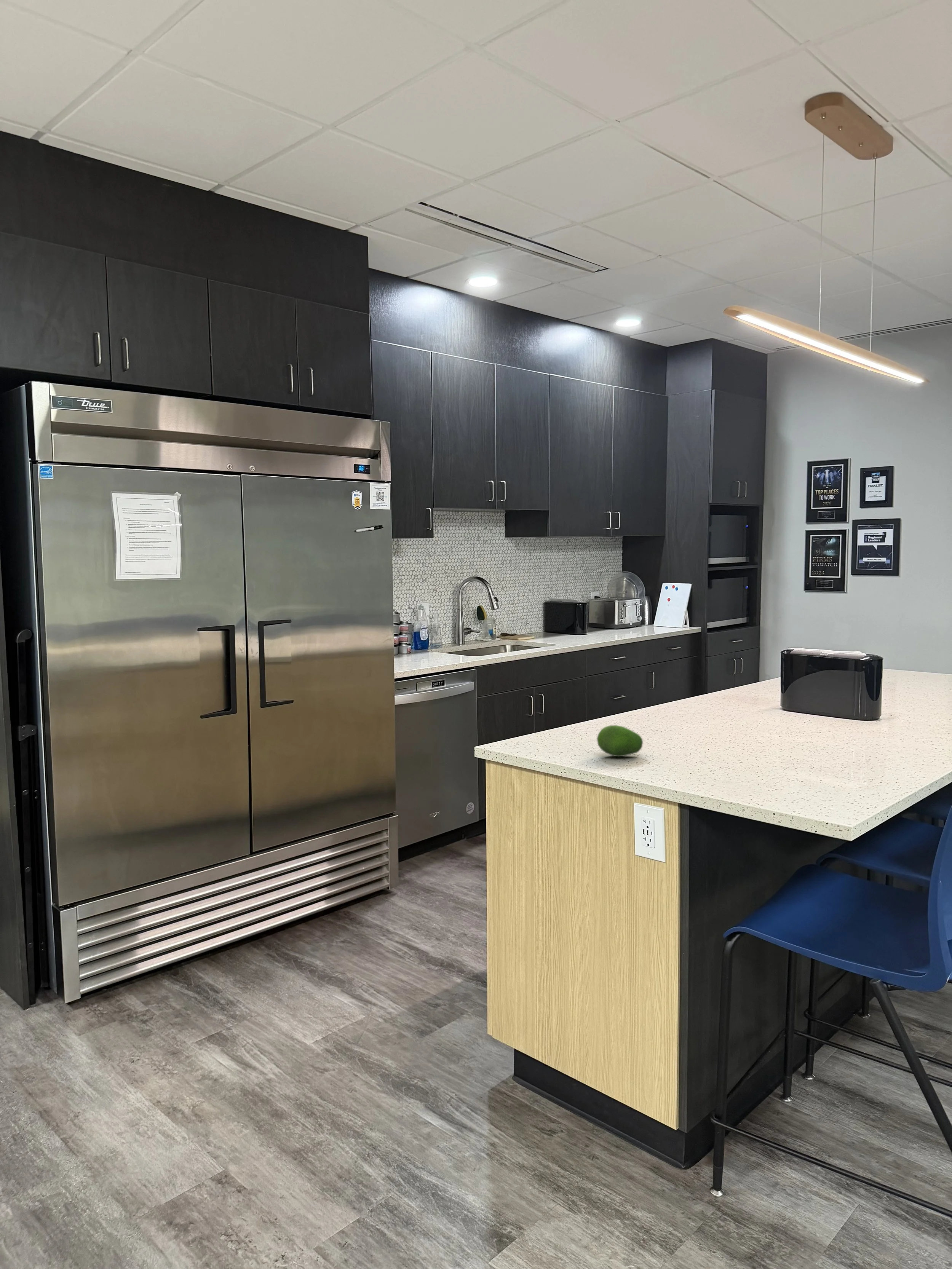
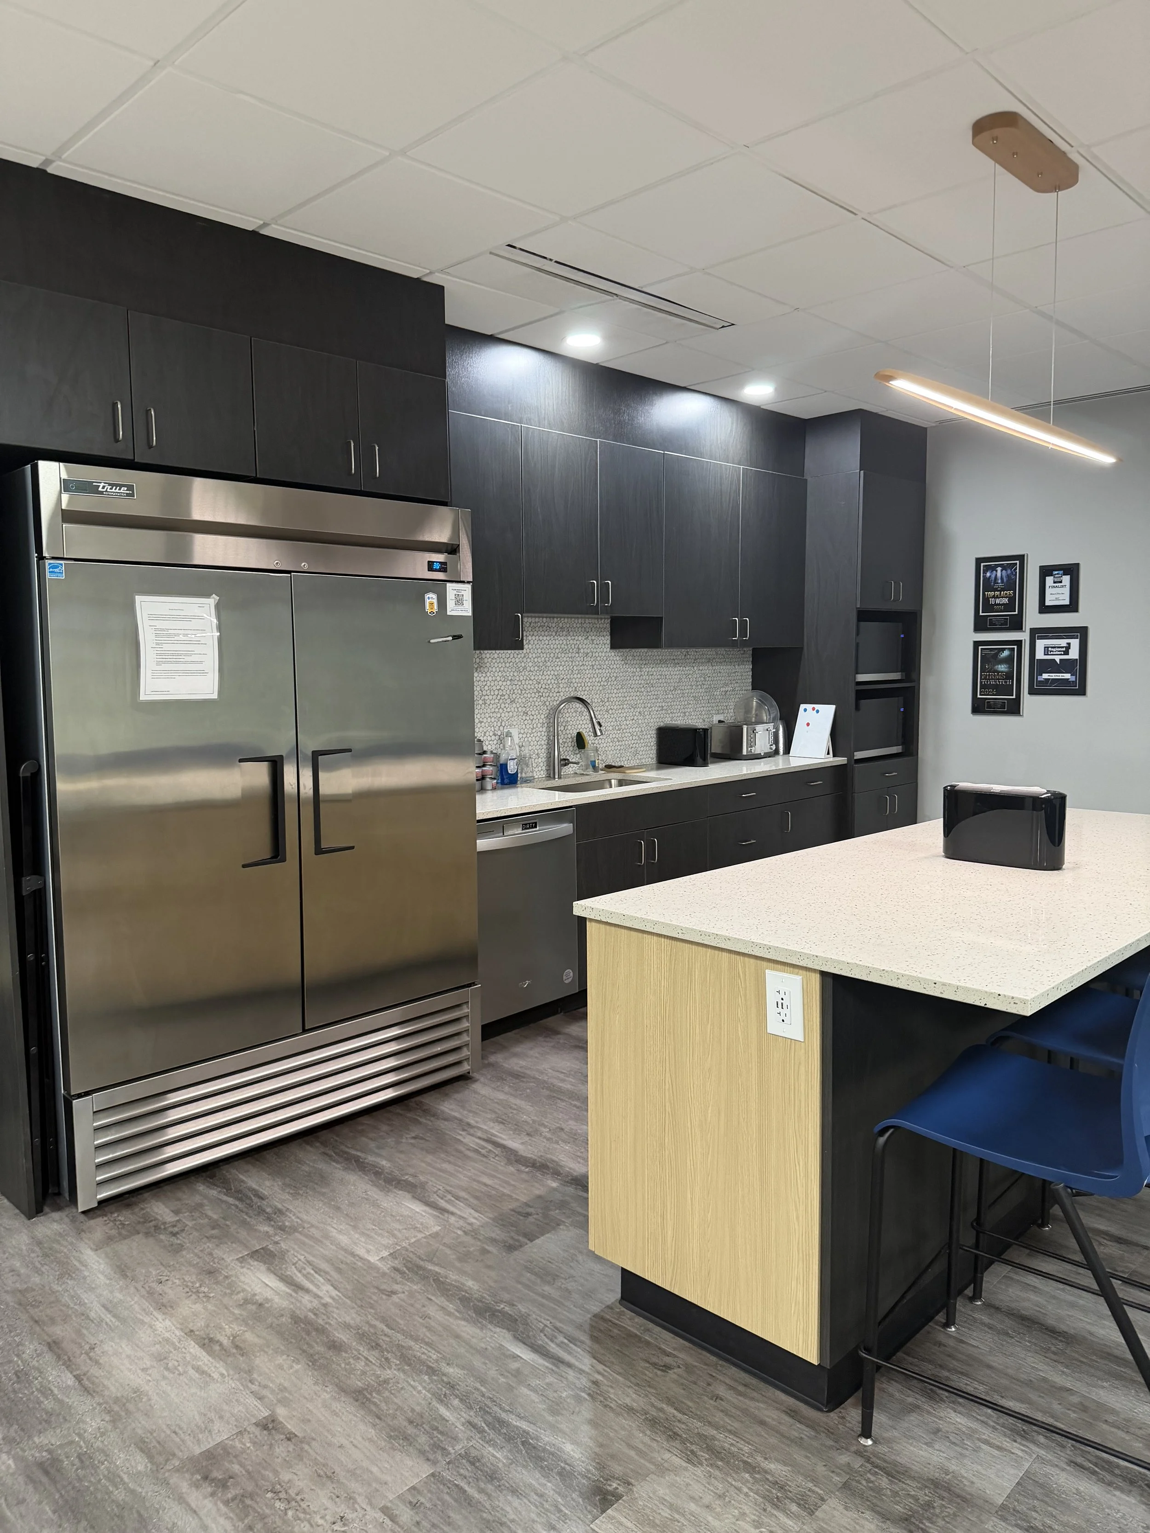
- fruit [597,725,643,757]
